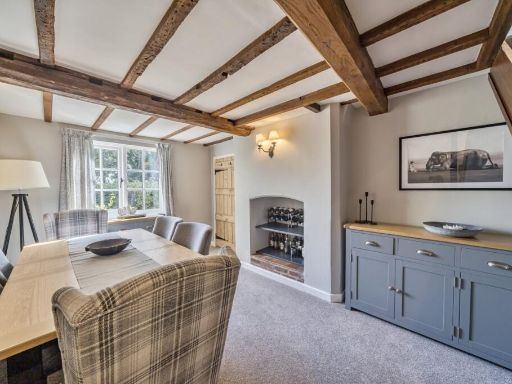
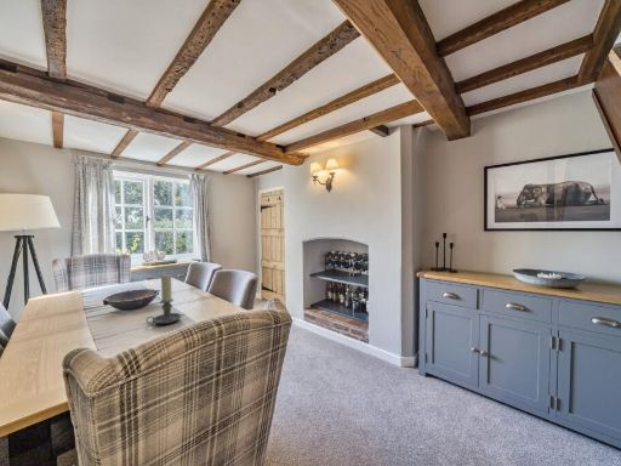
+ candle holder [146,273,183,325]
